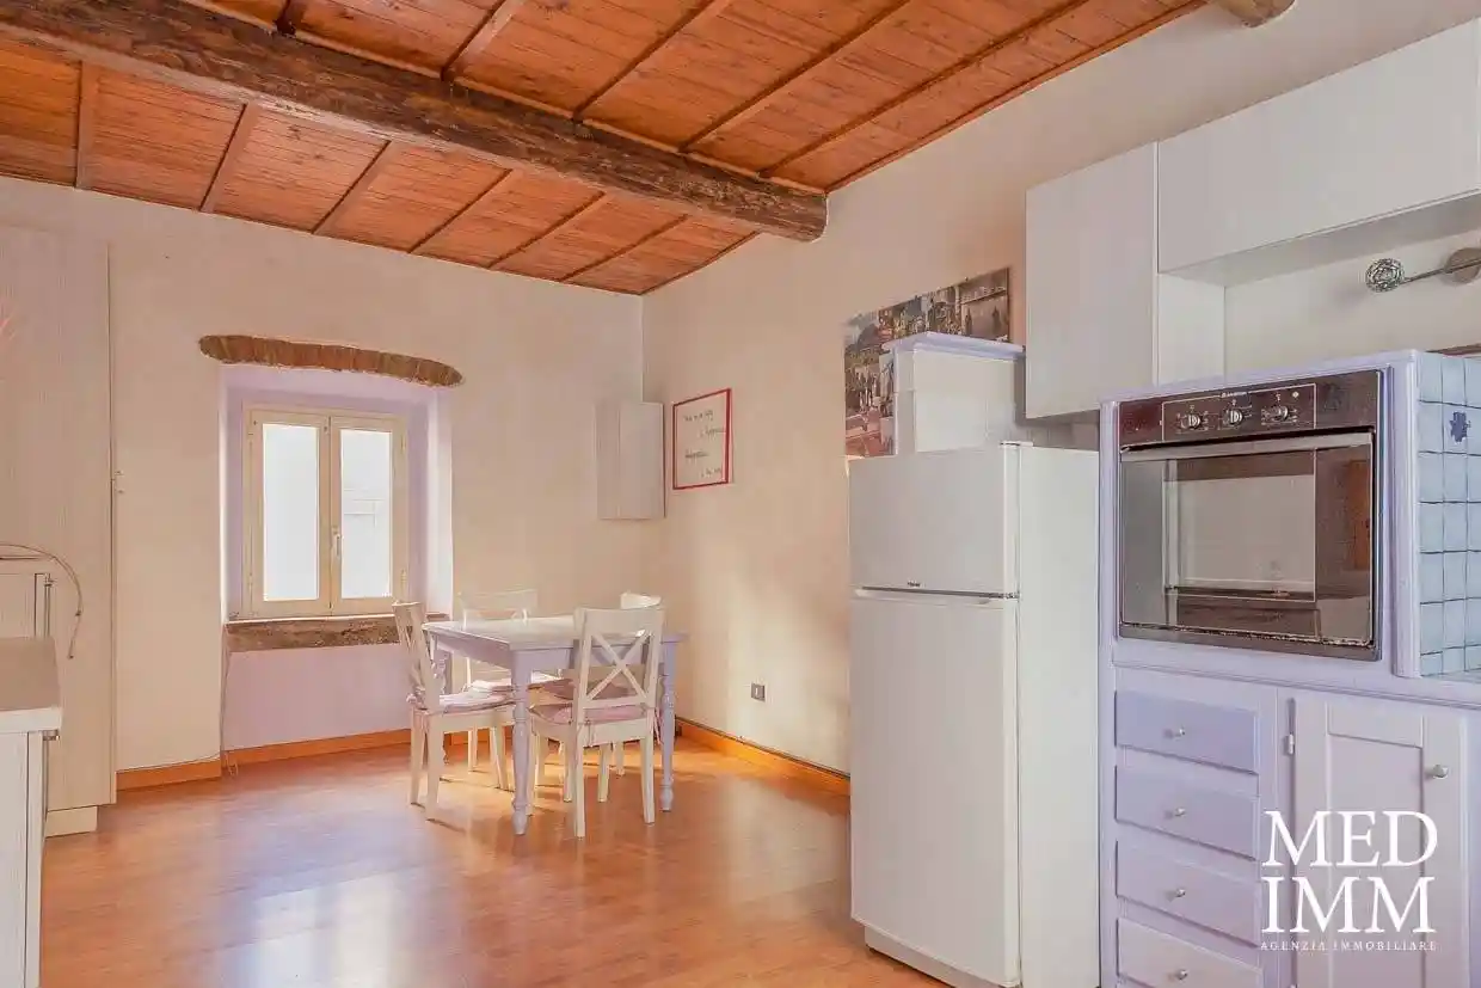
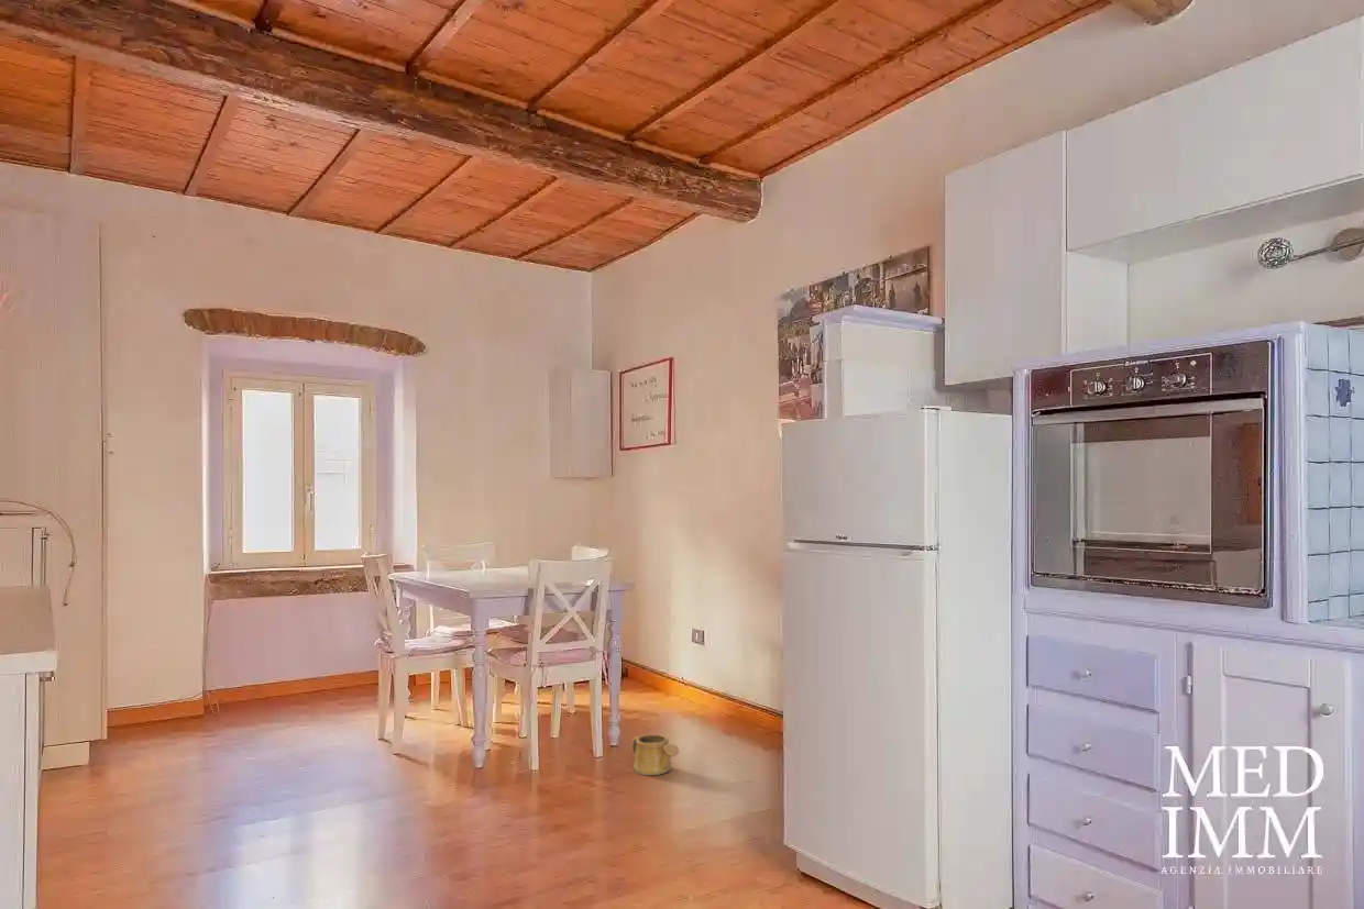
+ watering can [630,733,680,776]
